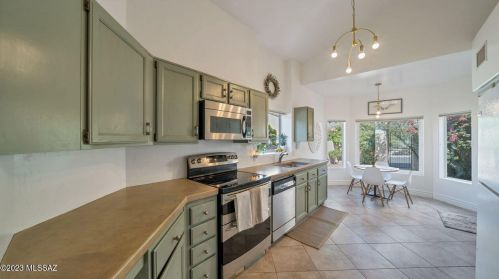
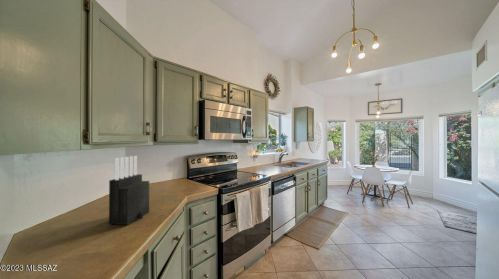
+ knife block [108,155,150,226]
